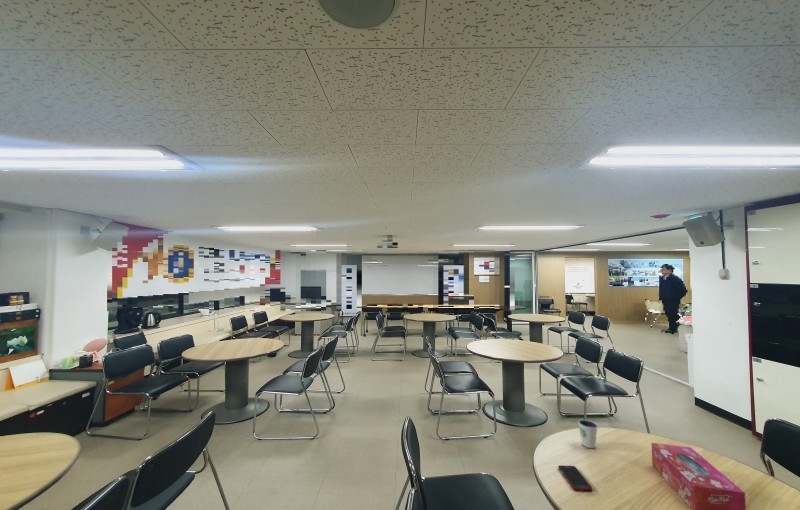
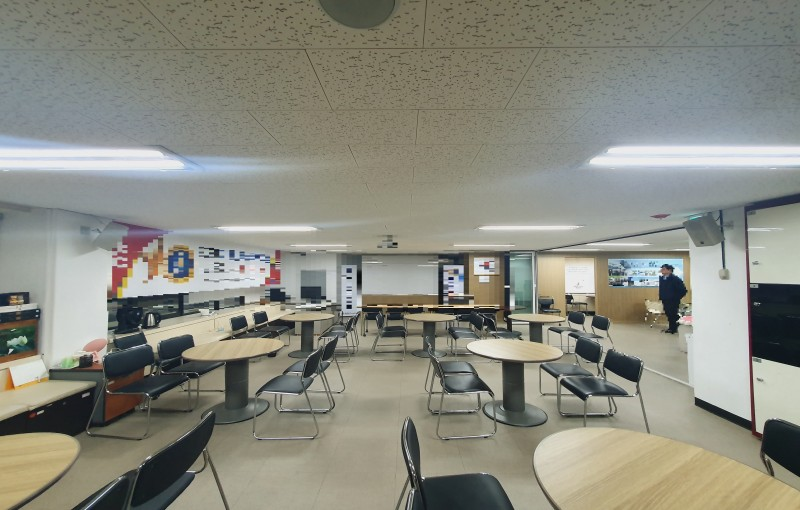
- cell phone [557,465,593,492]
- tissue box [651,442,747,510]
- dixie cup [577,419,599,449]
